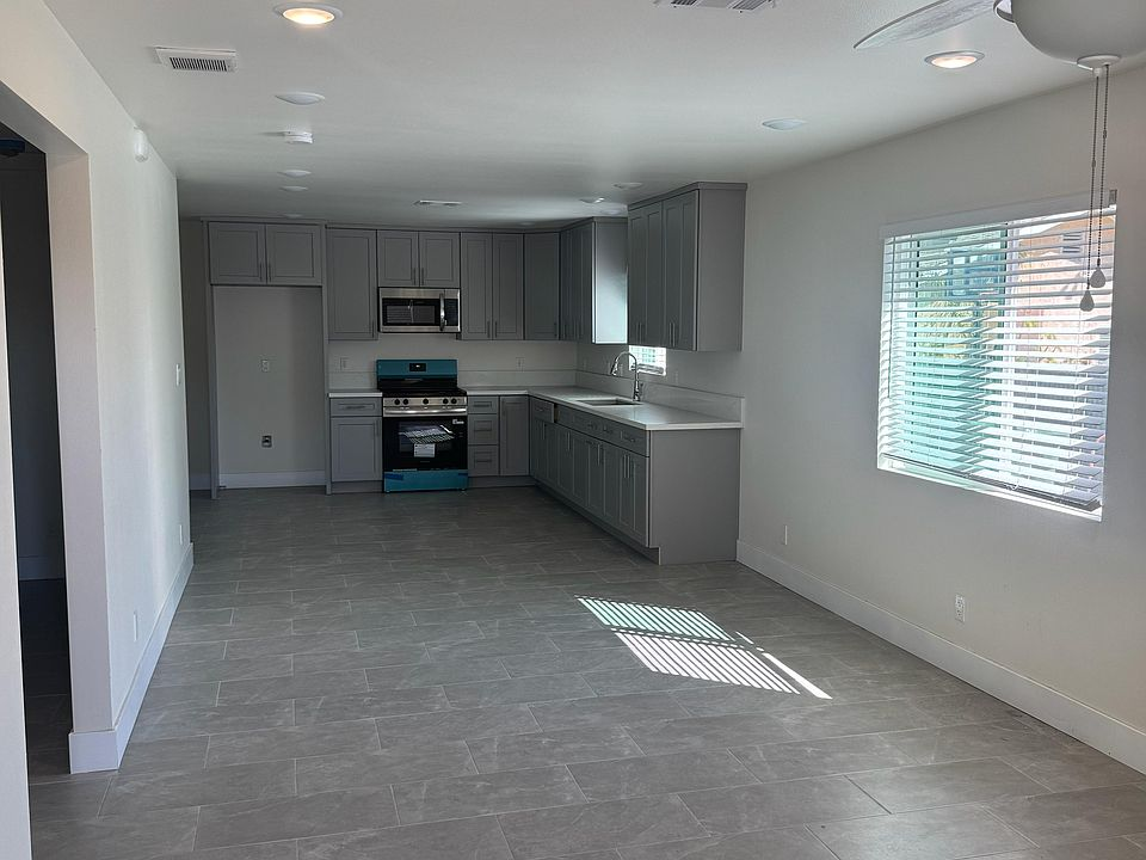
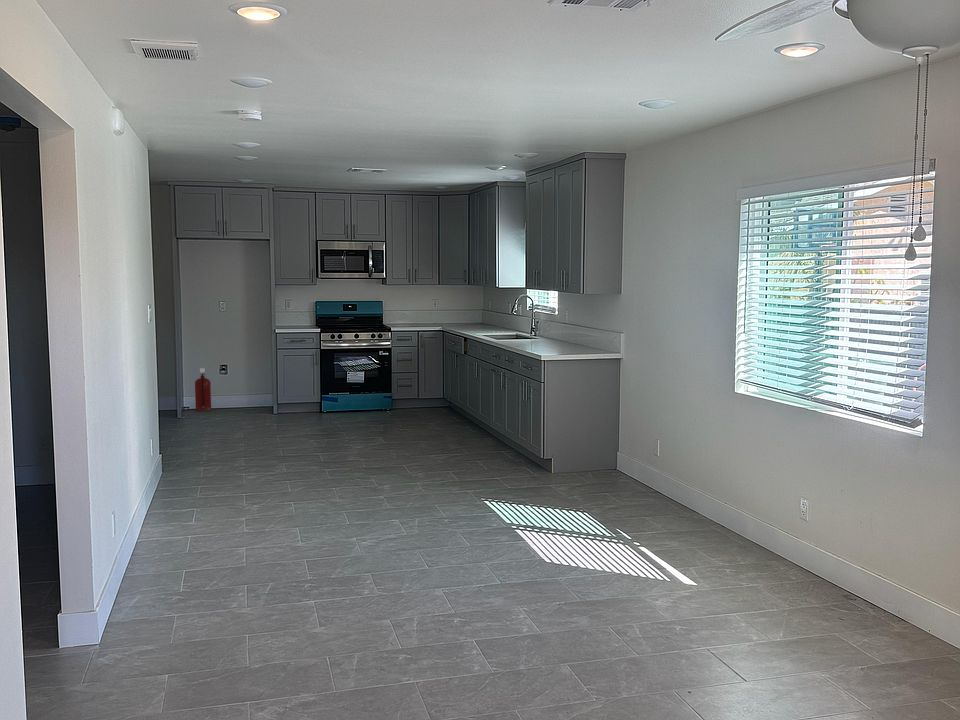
+ fire extinguisher [194,367,212,412]
